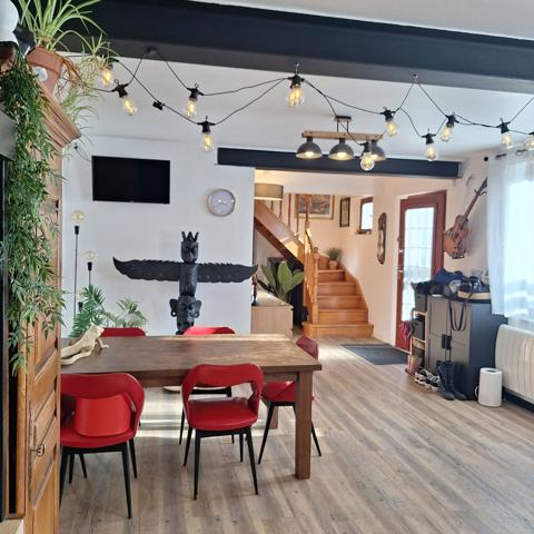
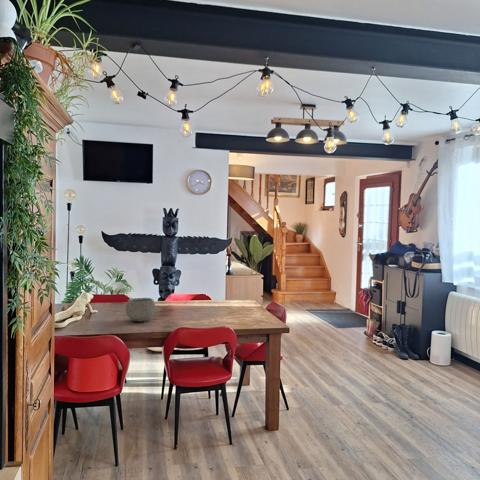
+ bowl [125,297,156,323]
